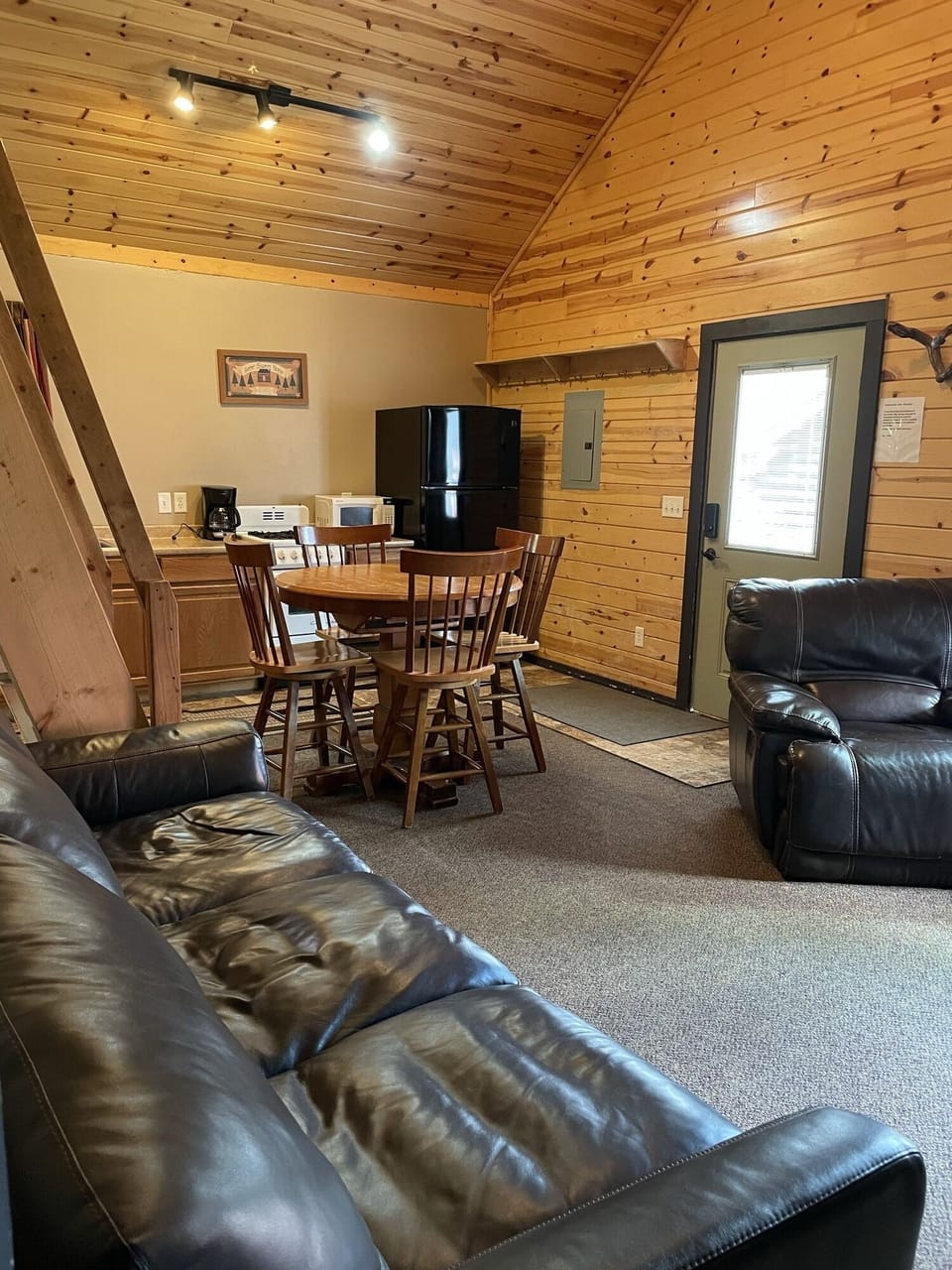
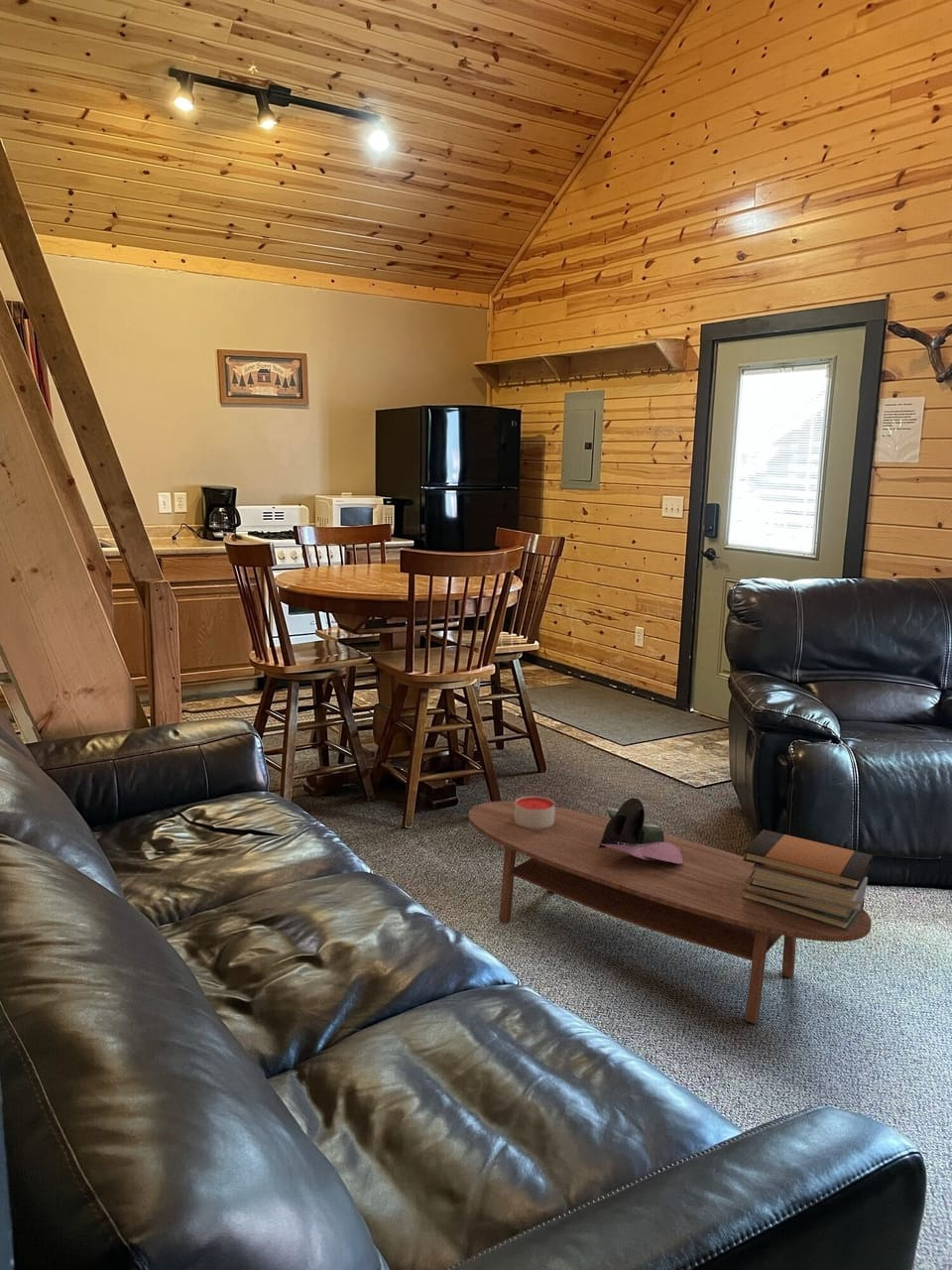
+ decorative bowl [587,797,683,864]
+ book stack [742,828,874,931]
+ coffee table [468,800,873,1025]
+ candle [515,795,555,828]
